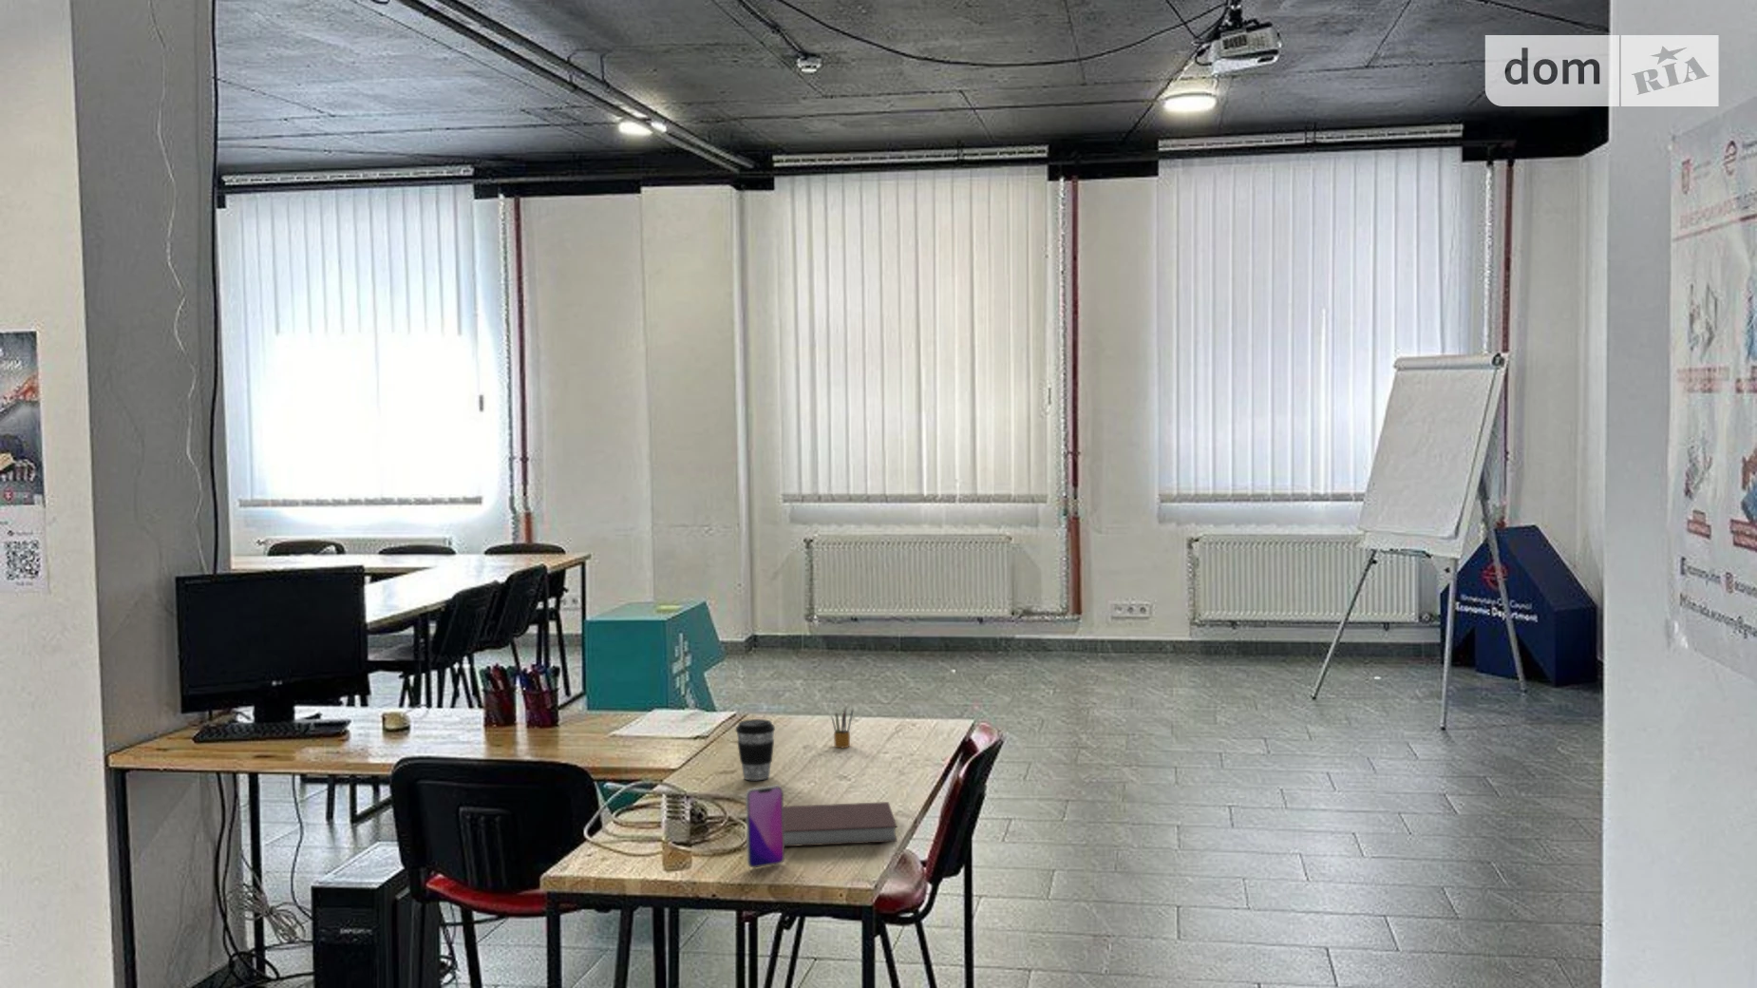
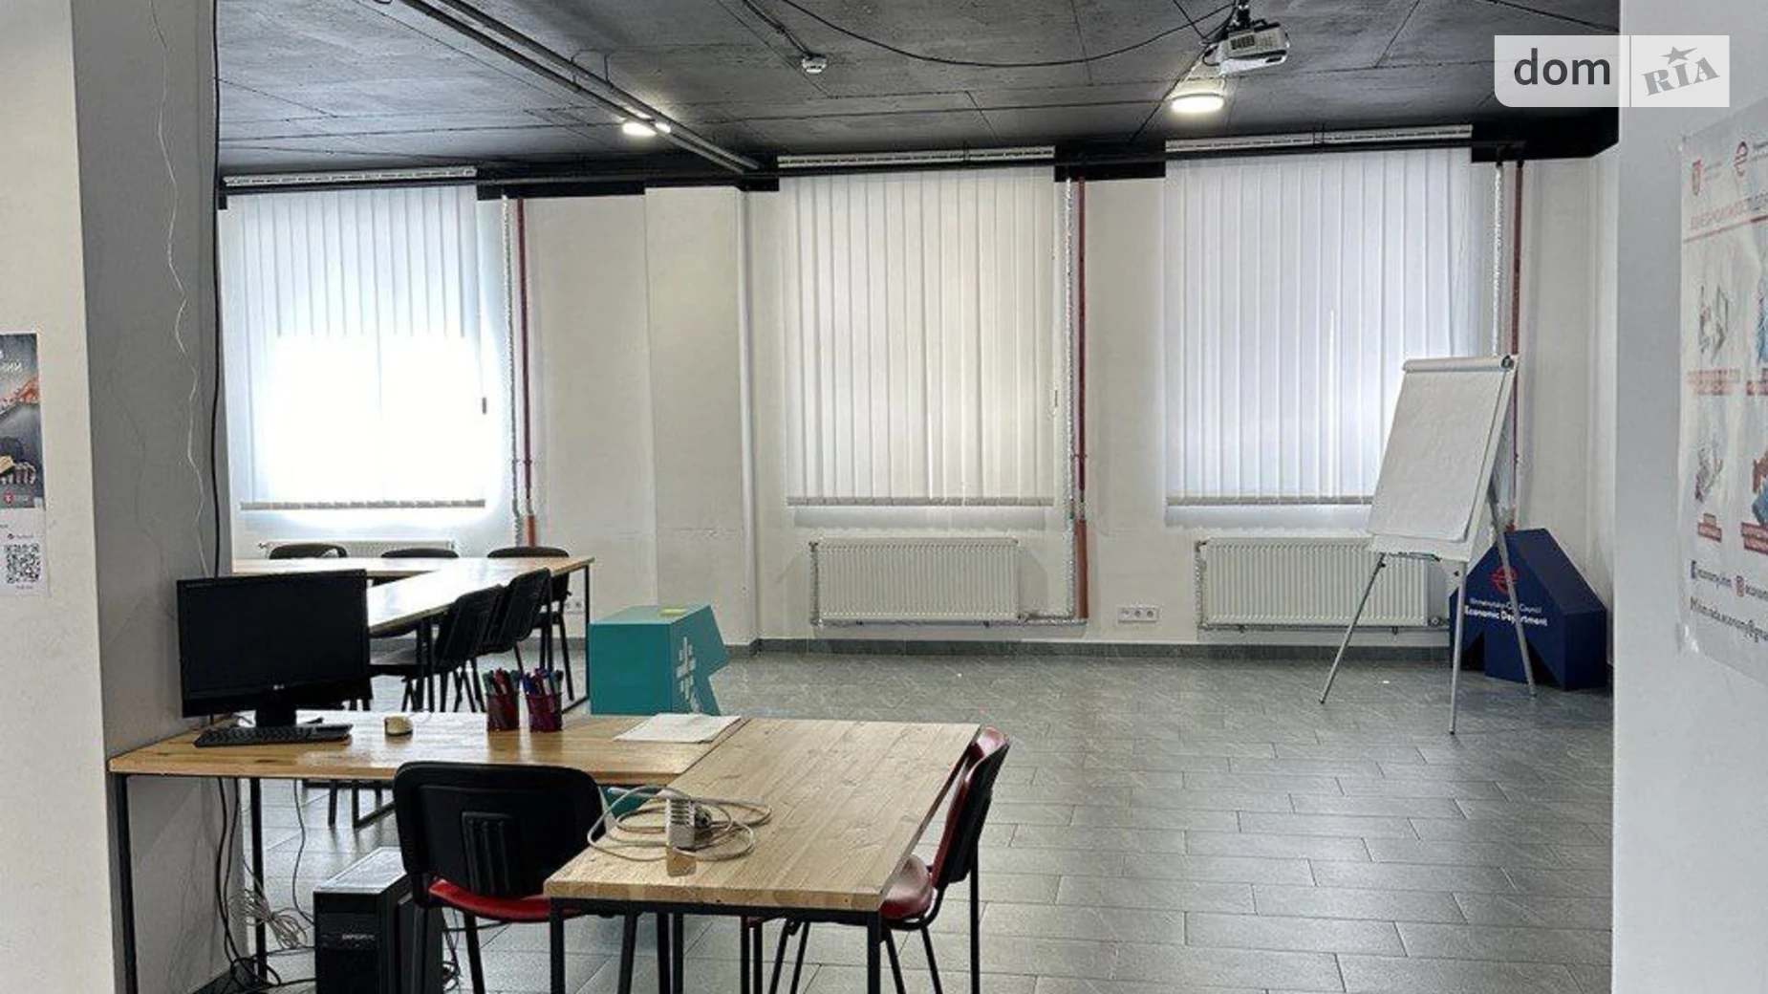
- coffee cup [735,718,776,781]
- smartphone [745,784,786,870]
- notebook [783,801,899,847]
- pencil box [831,706,854,749]
